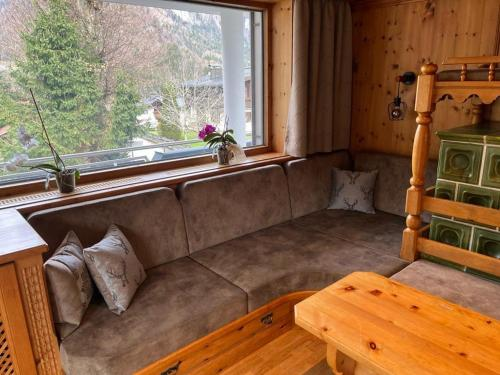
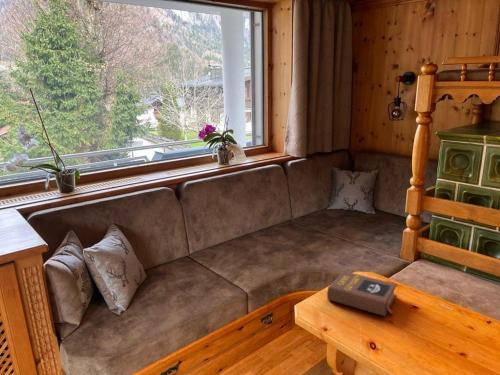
+ book [326,270,398,317]
